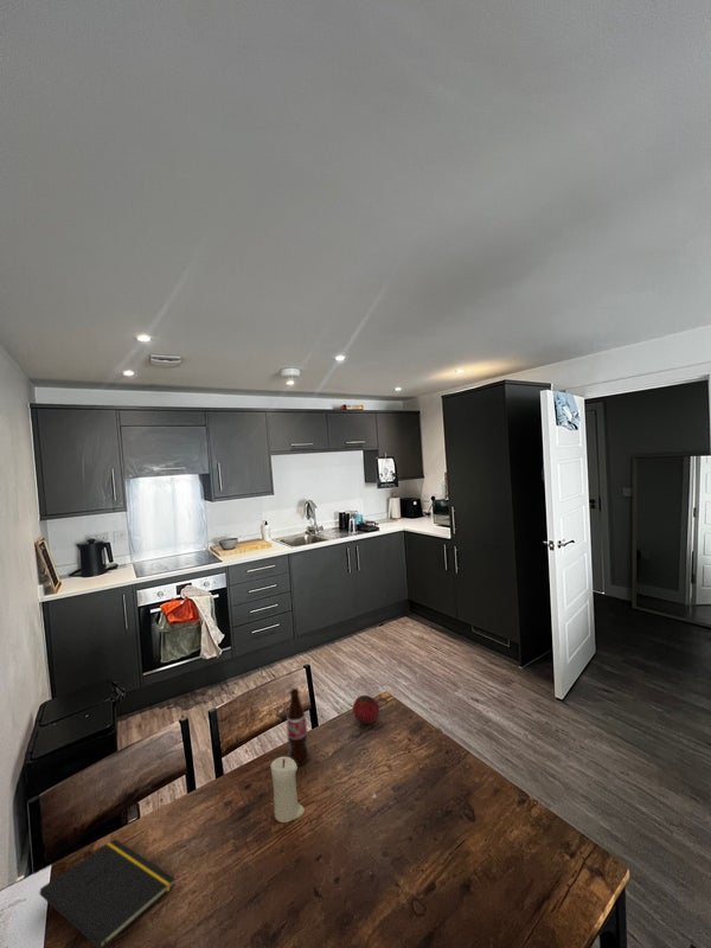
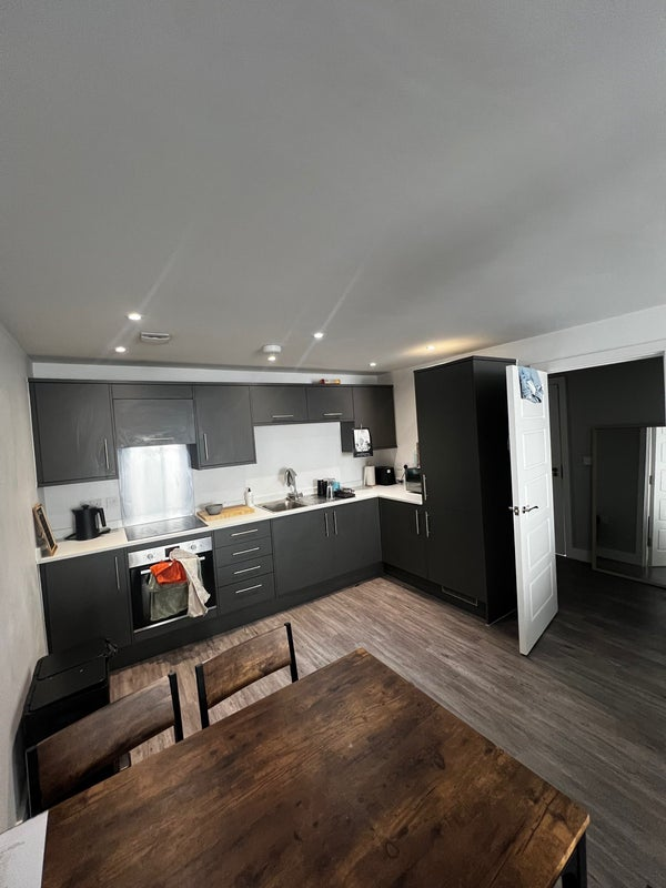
- fruit [352,694,380,725]
- candle [269,755,306,824]
- notepad [38,838,177,948]
- bottle [286,687,310,767]
